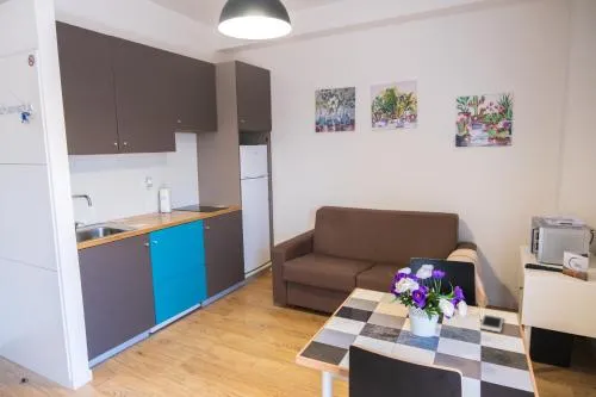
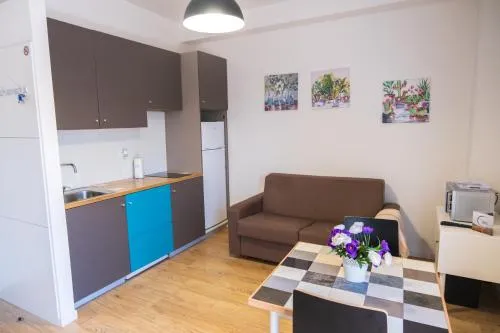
- cell phone [479,312,504,334]
